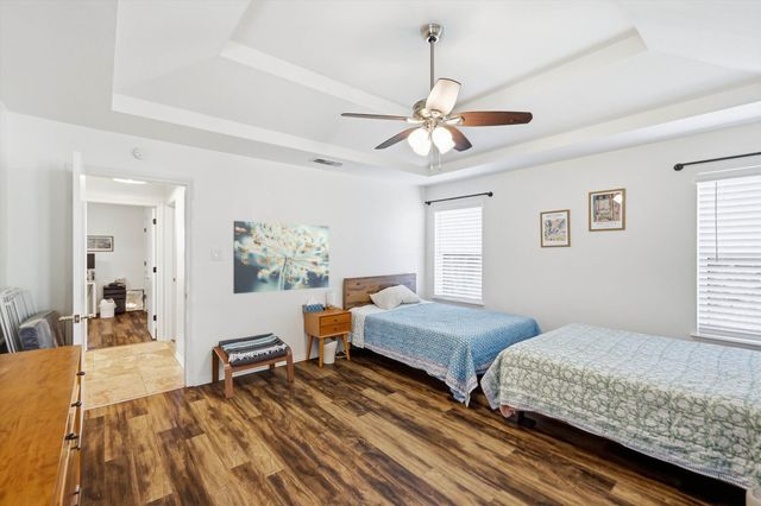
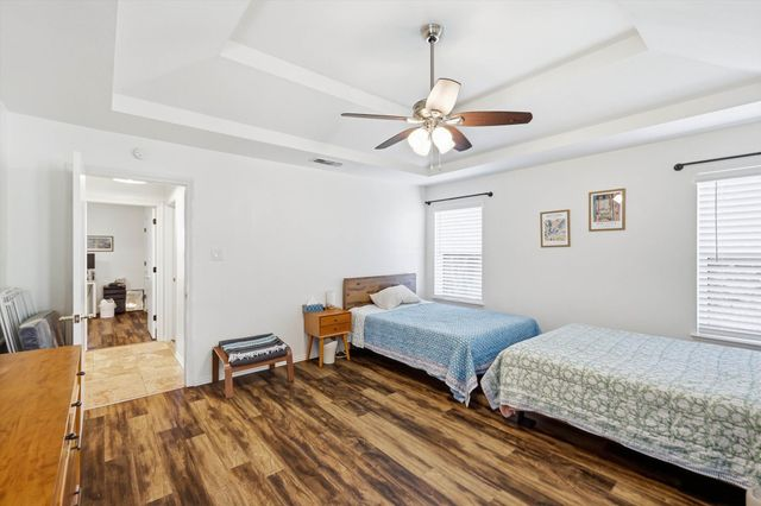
- wall art [232,220,331,295]
